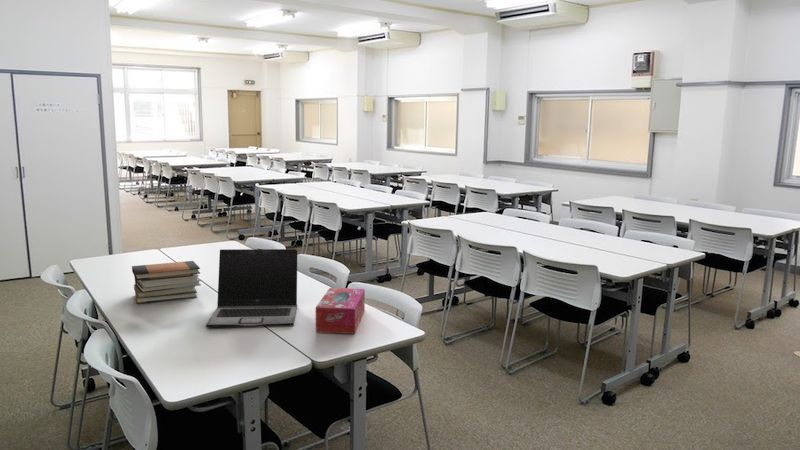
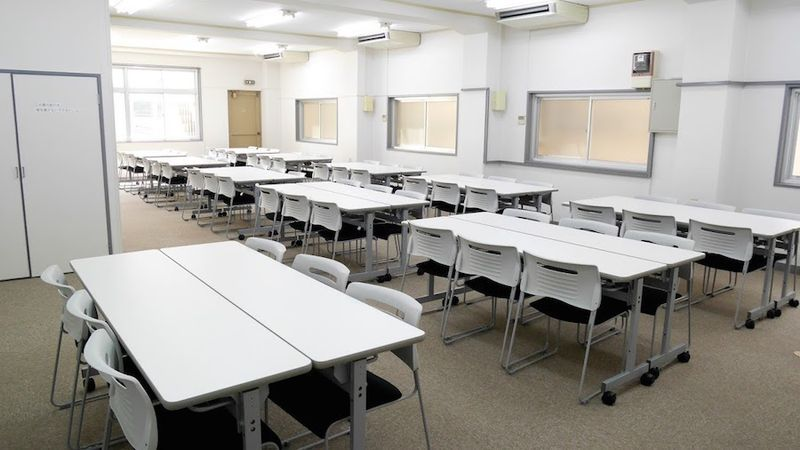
- tissue box [315,287,366,335]
- book stack [131,260,202,304]
- laptop [205,248,298,328]
